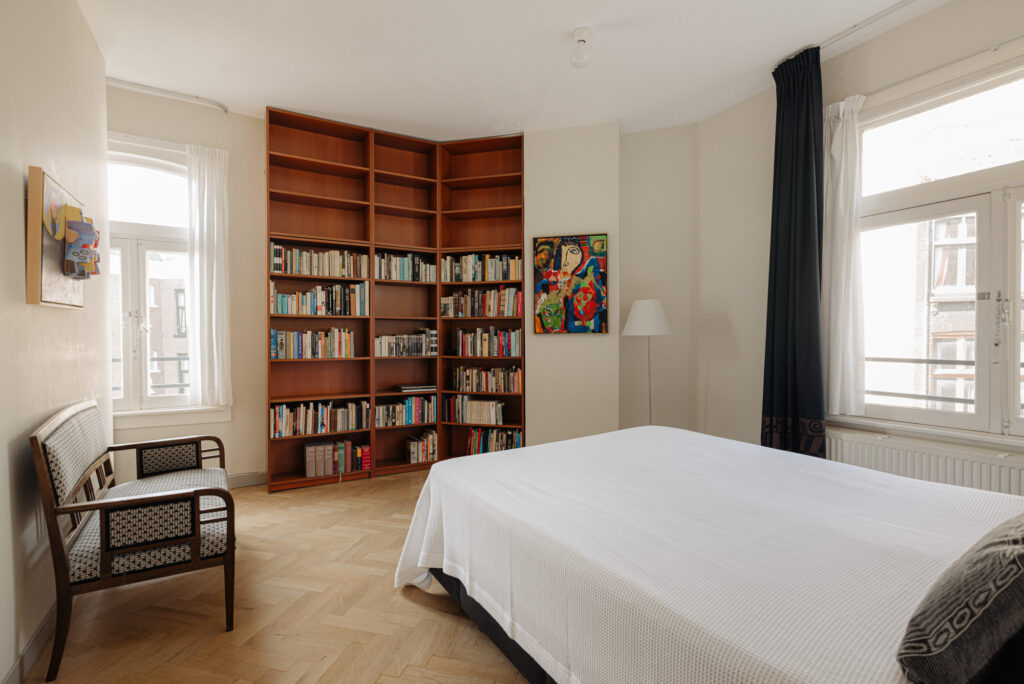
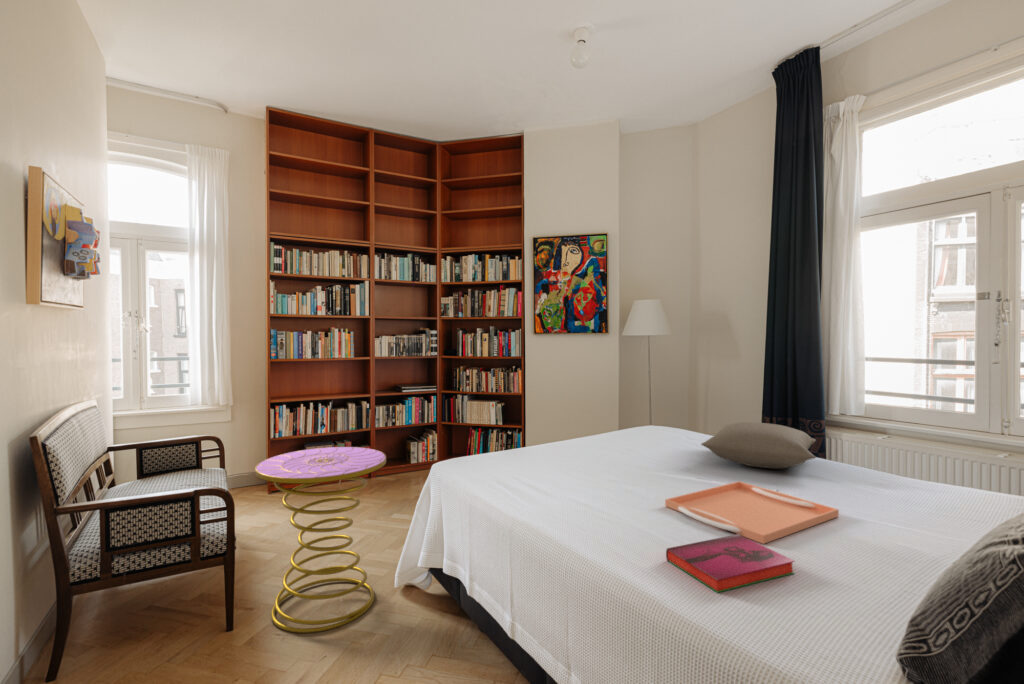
+ serving tray [664,480,840,545]
+ pillow [700,421,817,469]
+ hardback book [665,534,796,594]
+ side table [254,446,387,634]
